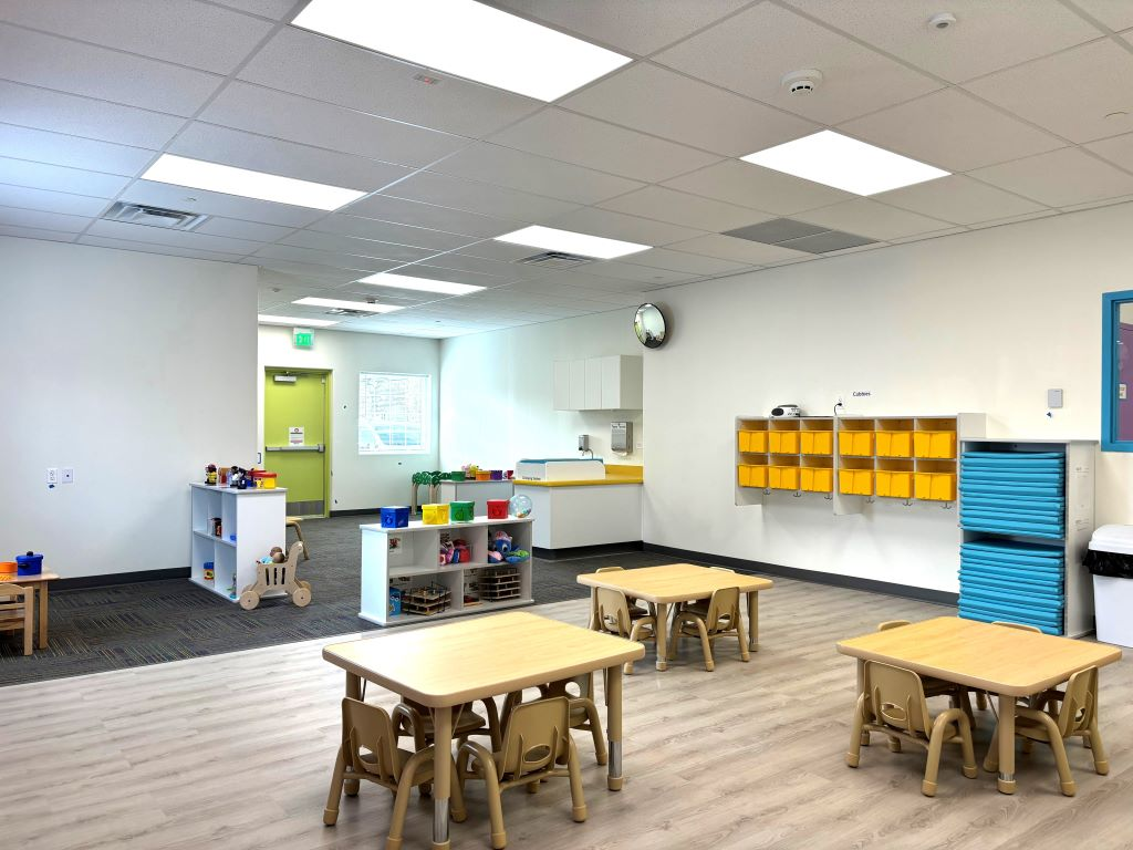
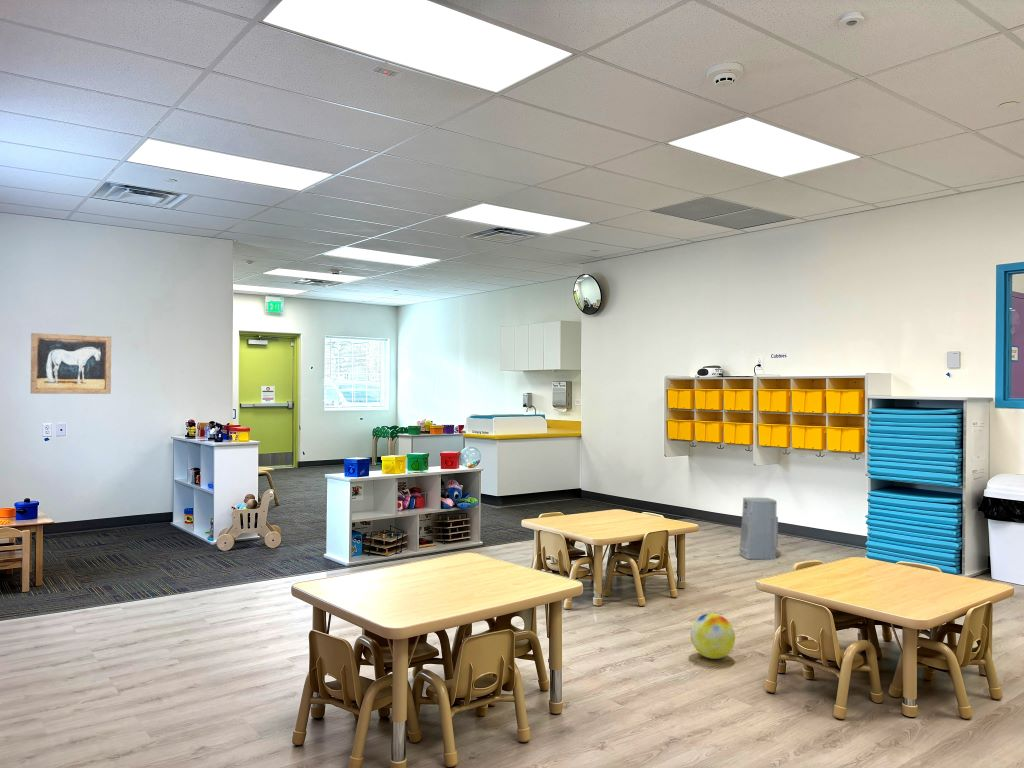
+ ball [689,612,736,660]
+ wall art [30,332,112,395]
+ air purifier [738,497,779,560]
